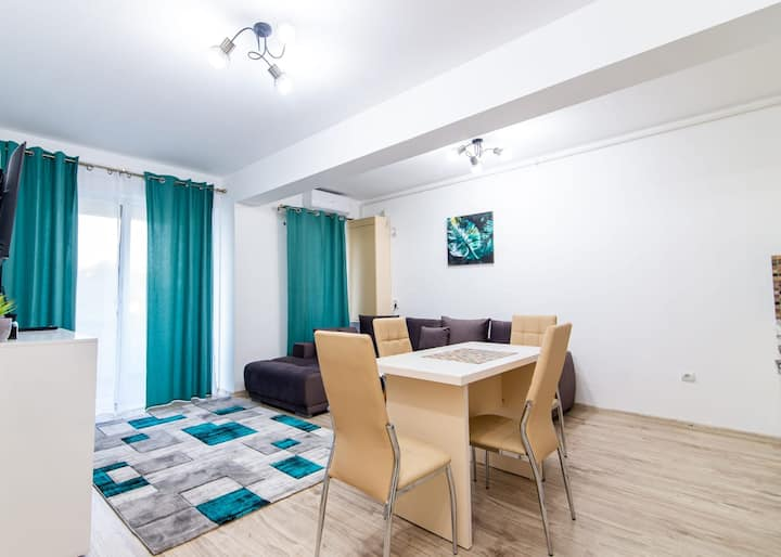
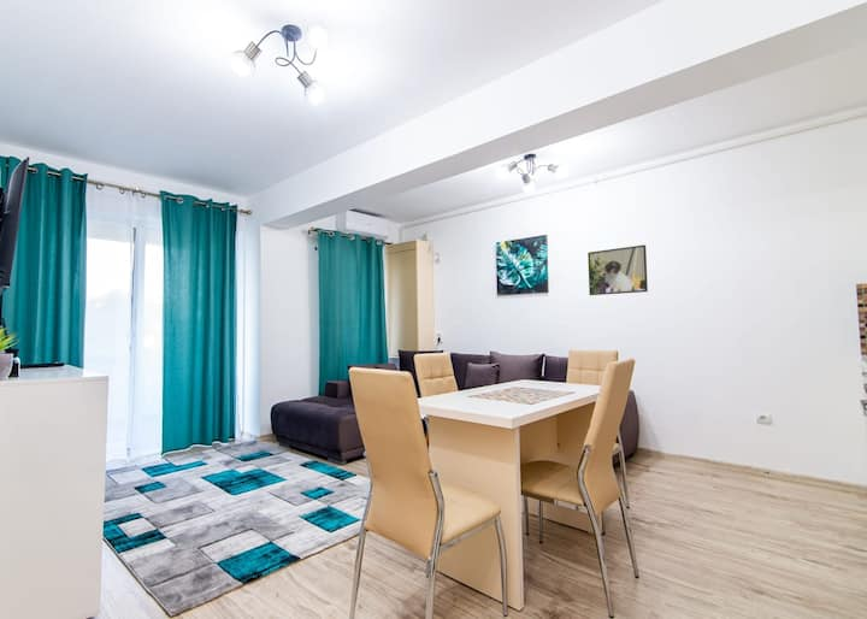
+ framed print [586,243,649,296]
